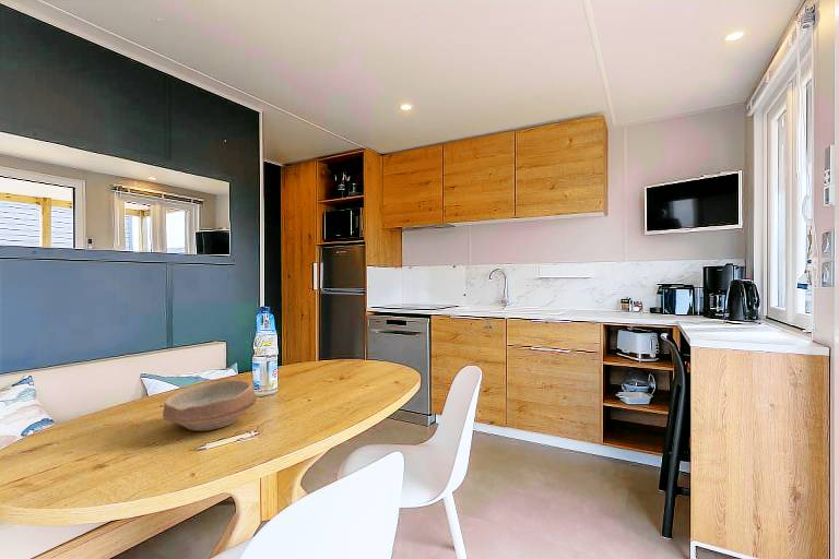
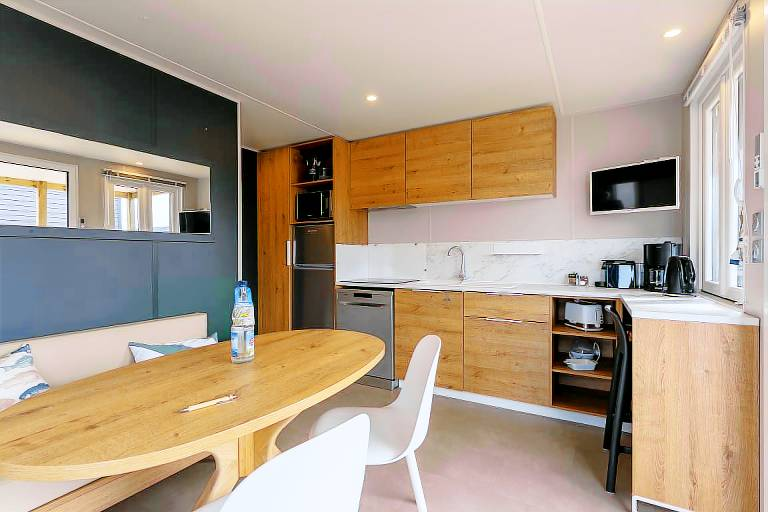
- bowl [162,379,258,431]
